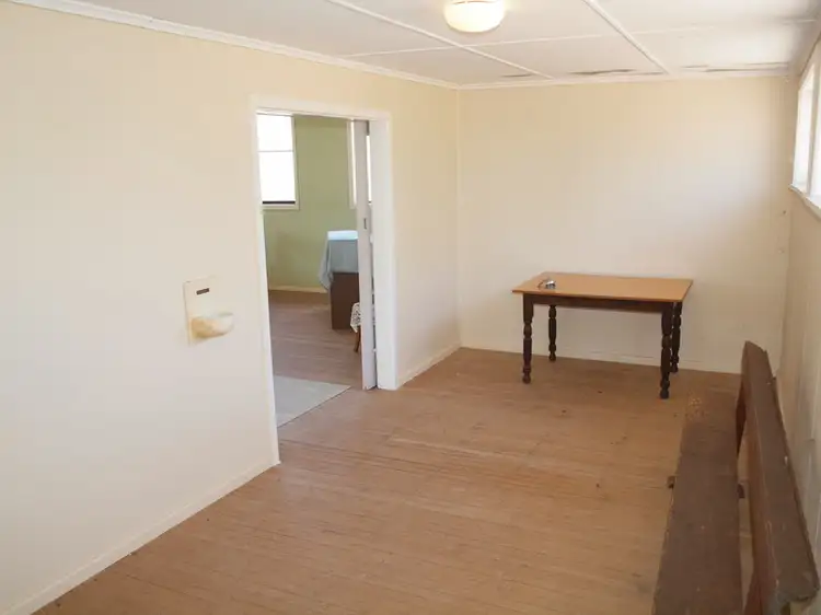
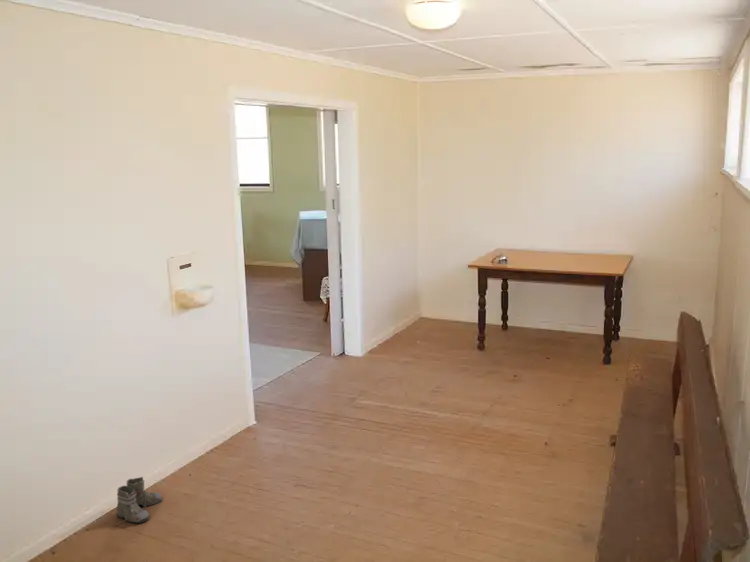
+ boots [115,476,163,526]
